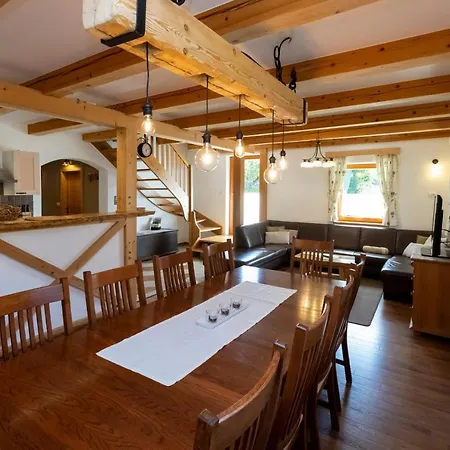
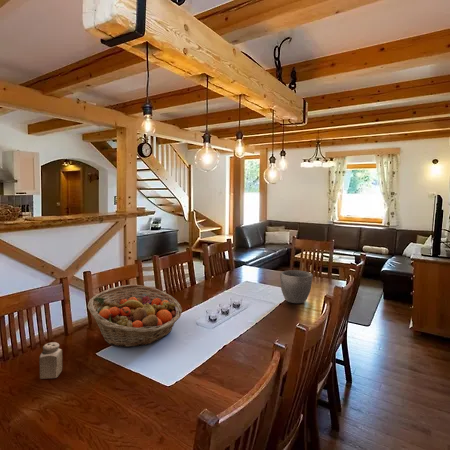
+ salt shaker [38,341,63,380]
+ fruit basket [87,284,183,348]
+ bowl [279,269,314,304]
